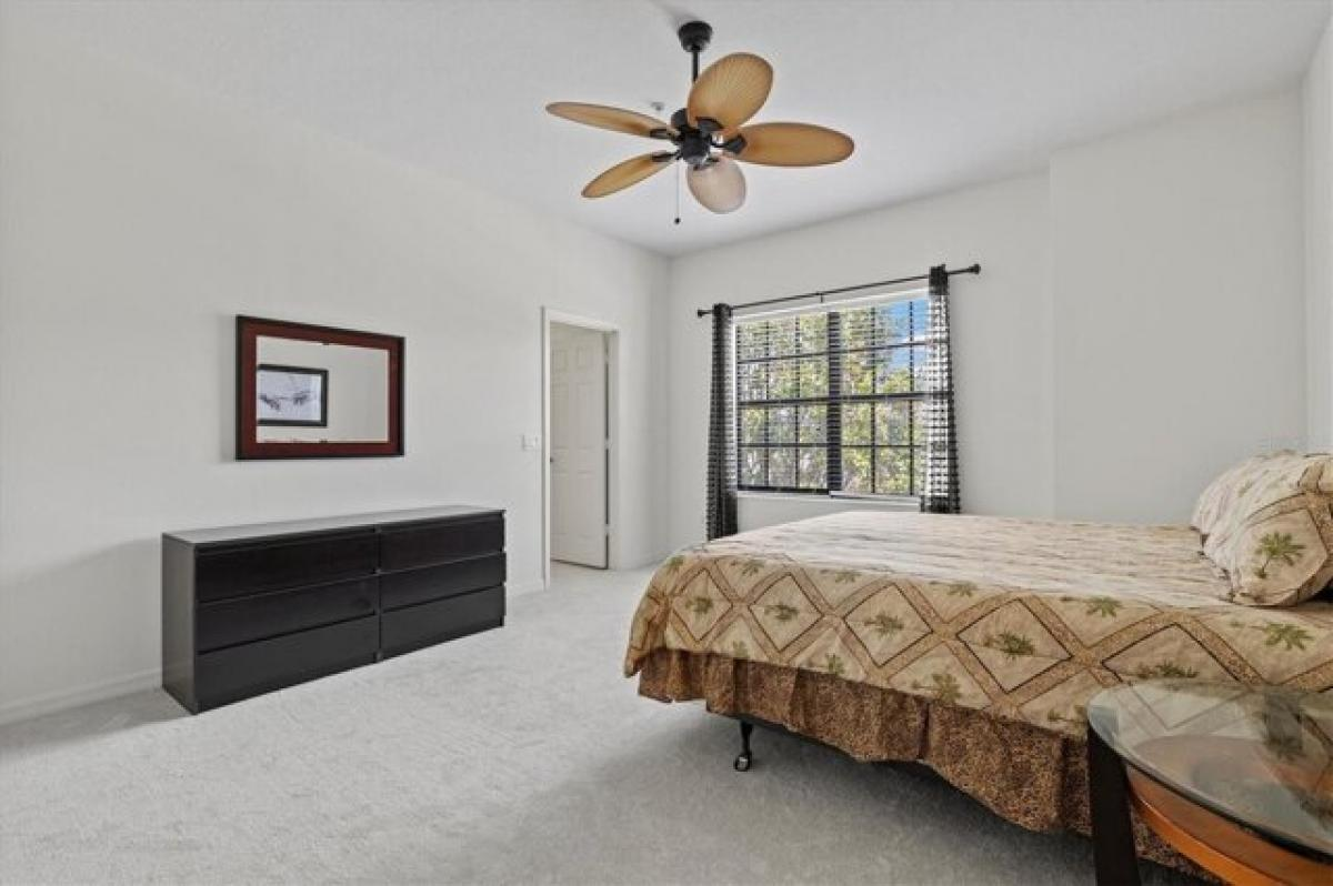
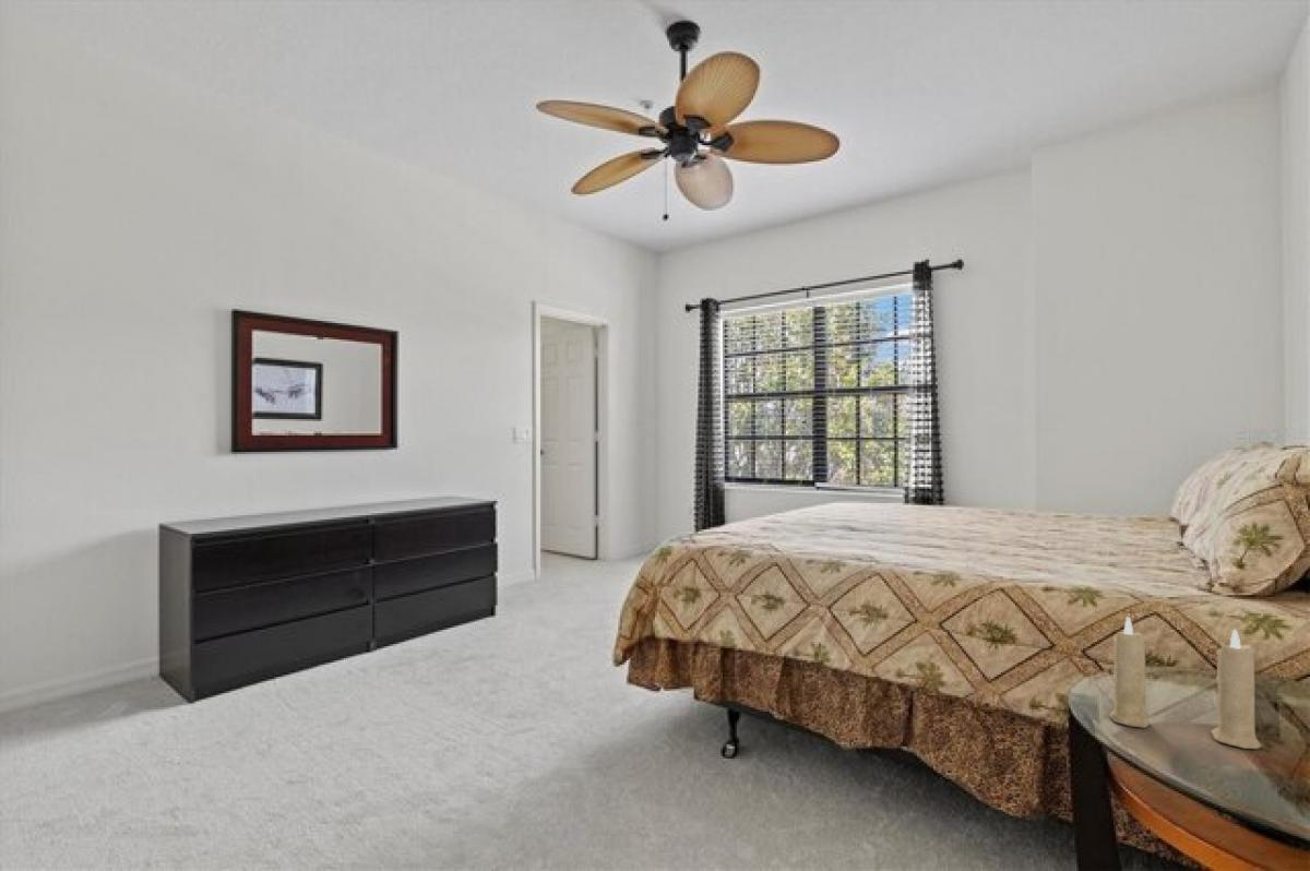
+ candle [1108,616,1263,750]
